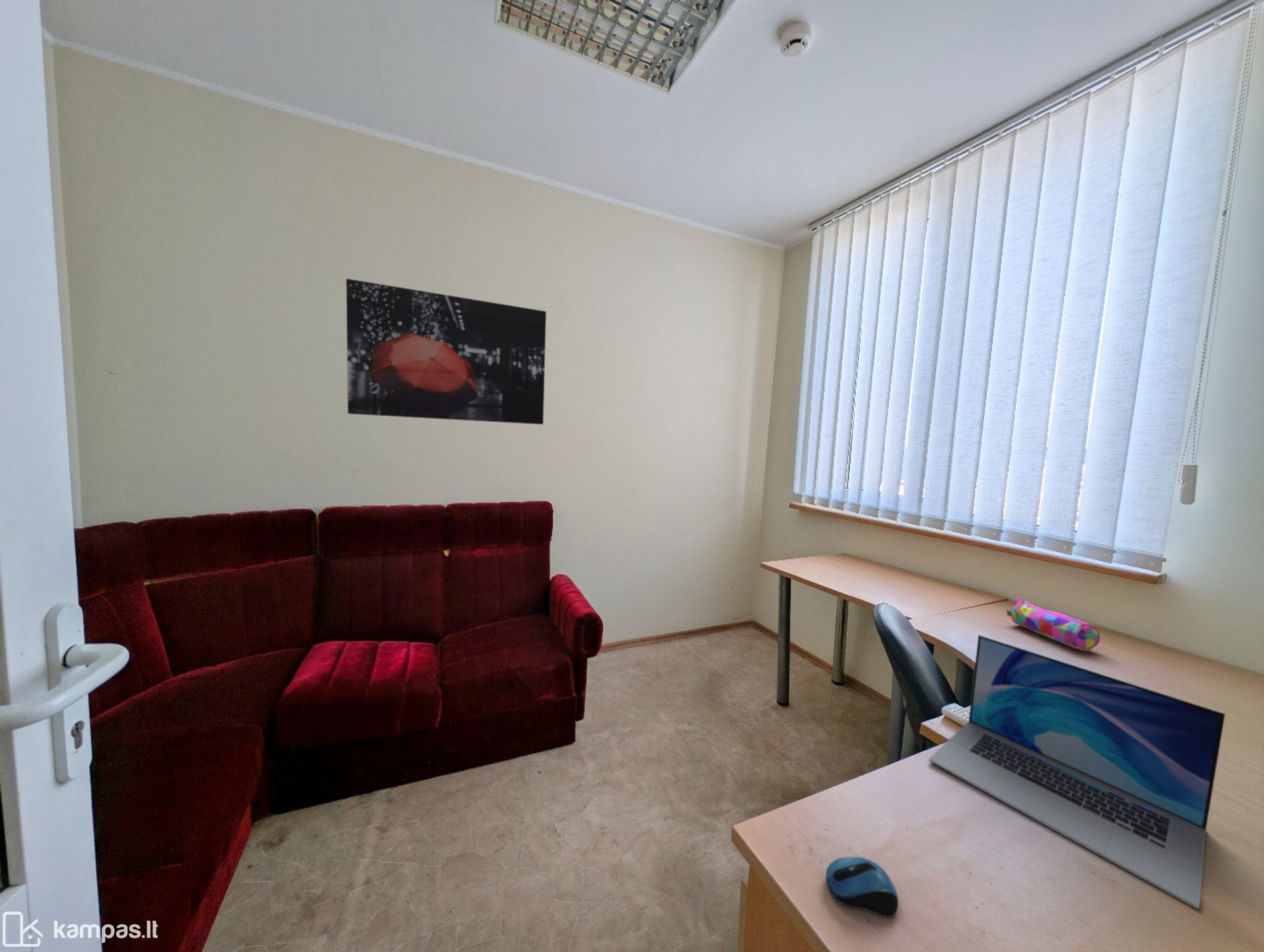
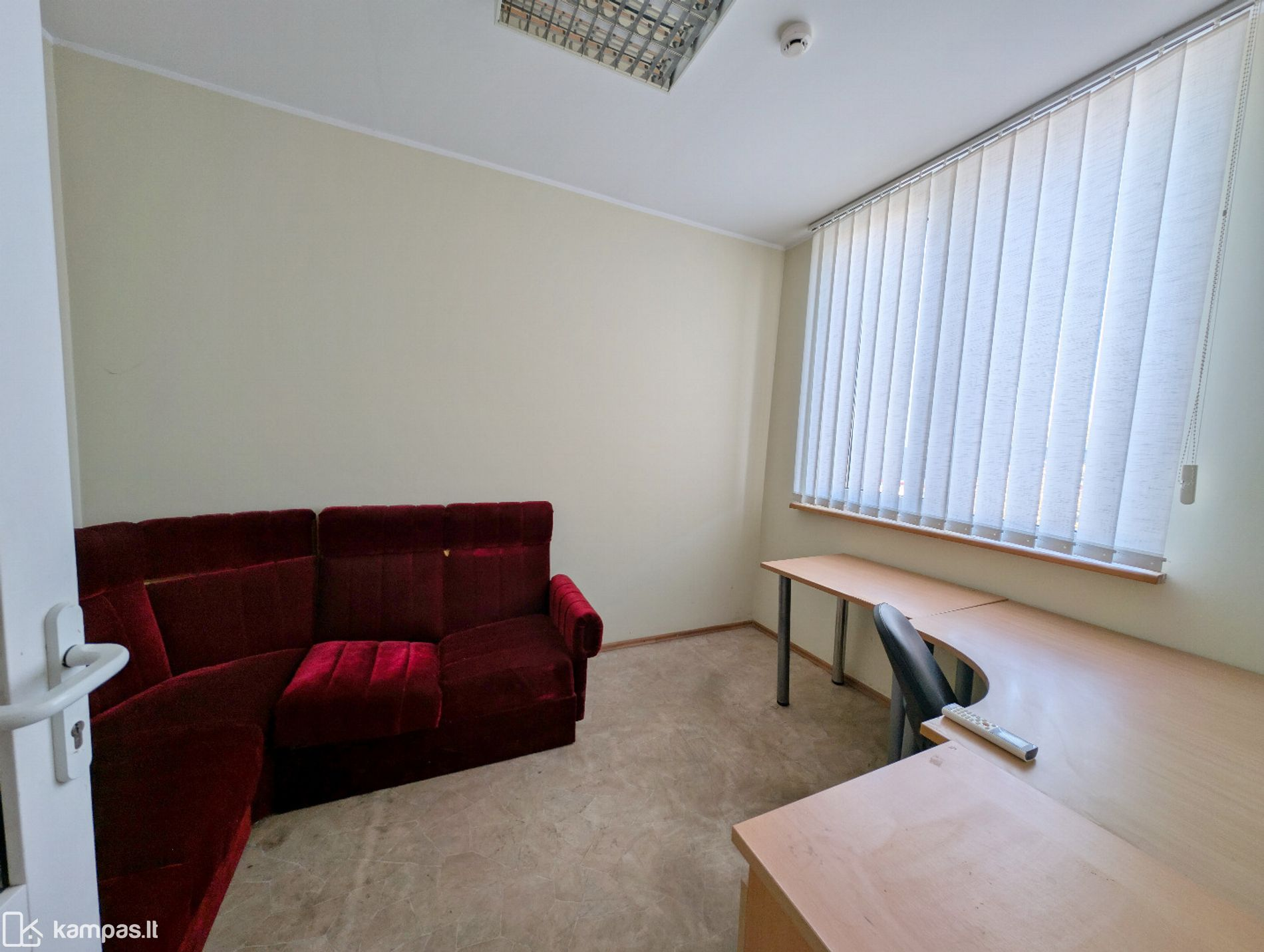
- computer mouse [825,856,899,919]
- pencil case [1006,597,1100,652]
- laptop [928,634,1226,911]
- wall art [345,278,547,425]
